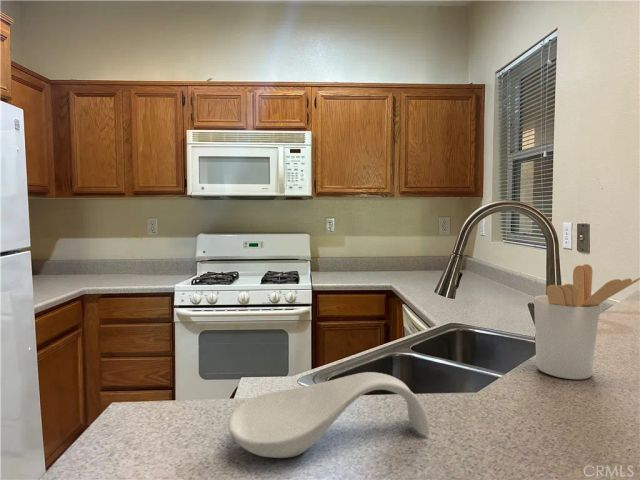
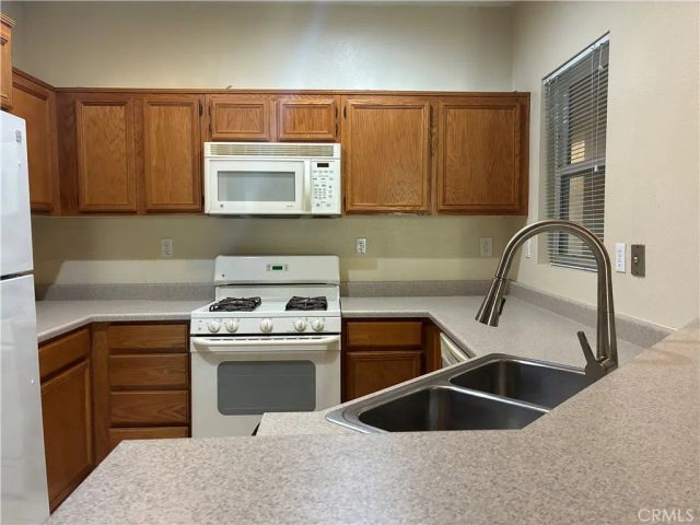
- utensil holder [533,263,640,380]
- spoon rest [227,371,430,459]
